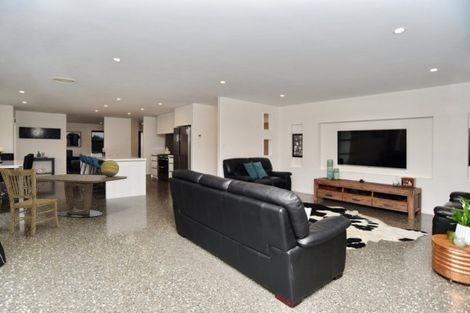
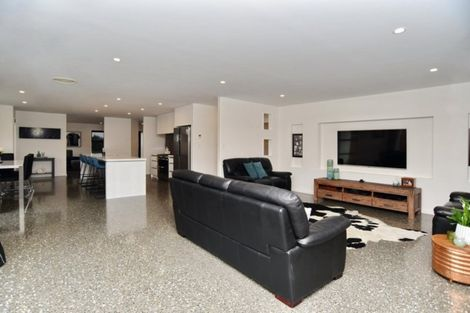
- dining table [26,173,128,218]
- decorative globe [100,159,120,177]
- dining chair [0,167,61,237]
